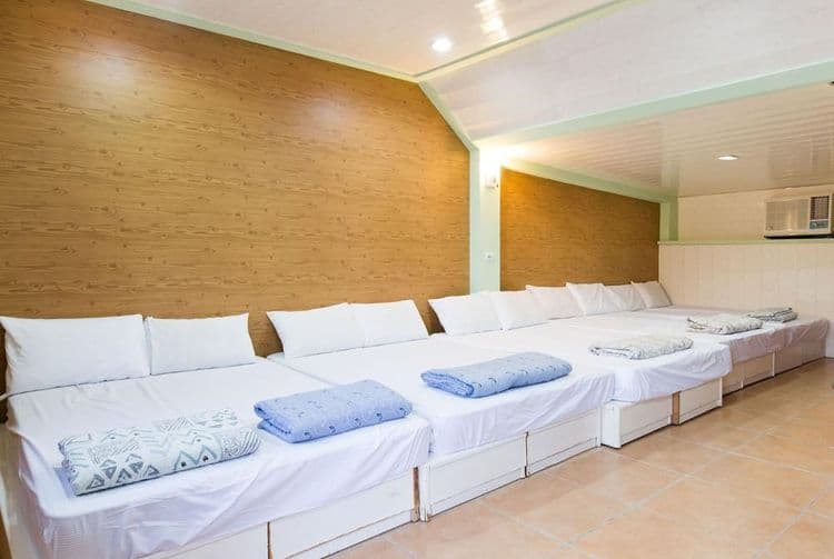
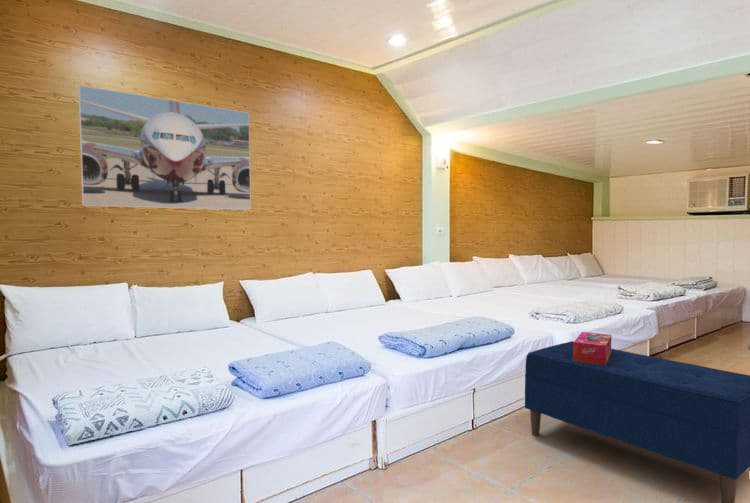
+ bench [524,340,750,503]
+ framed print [77,84,252,211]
+ tissue box [573,331,612,365]
